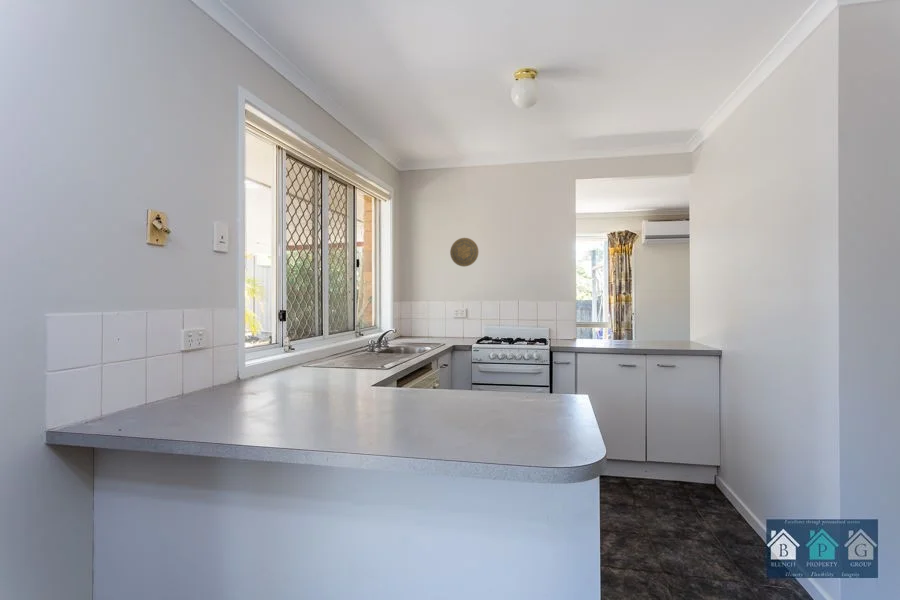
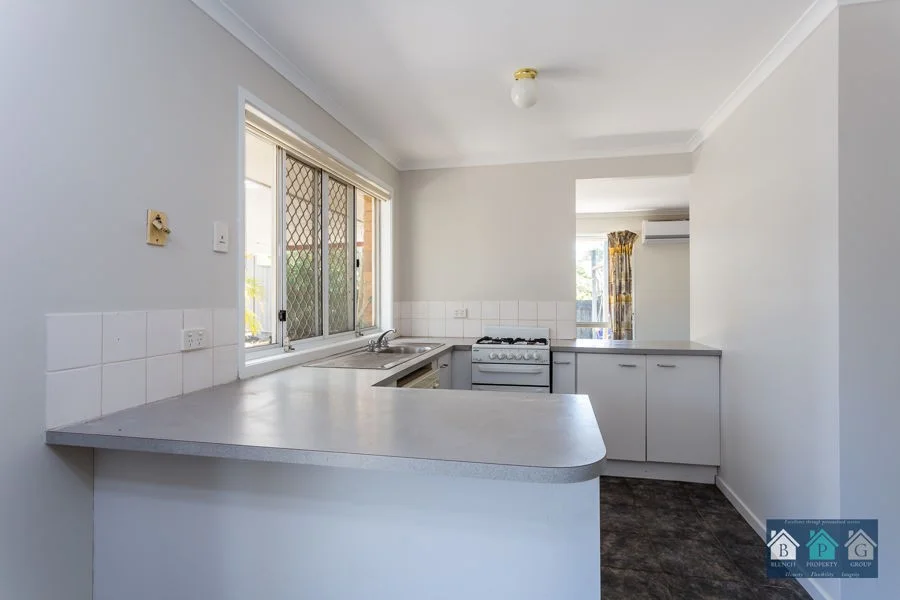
- decorative plate [449,237,480,267]
